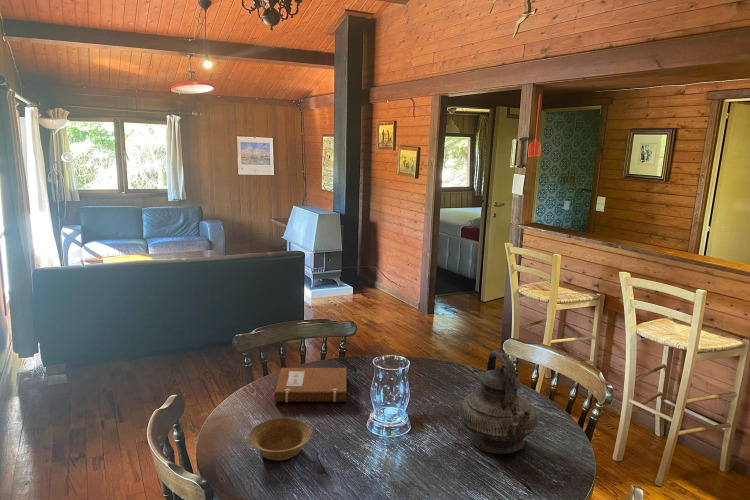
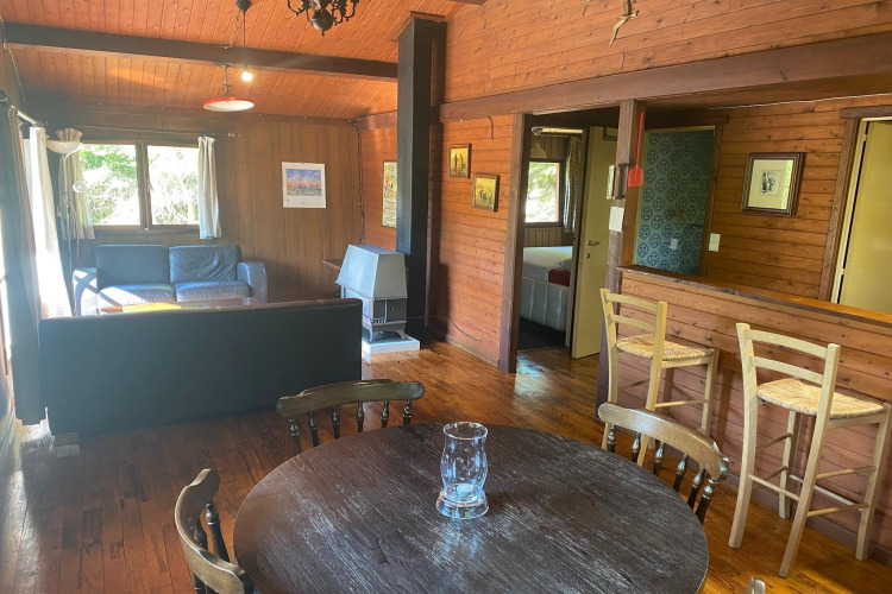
- notebook [271,367,347,403]
- teapot [458,349,539,455]
- bowl [247,417,312,462]
